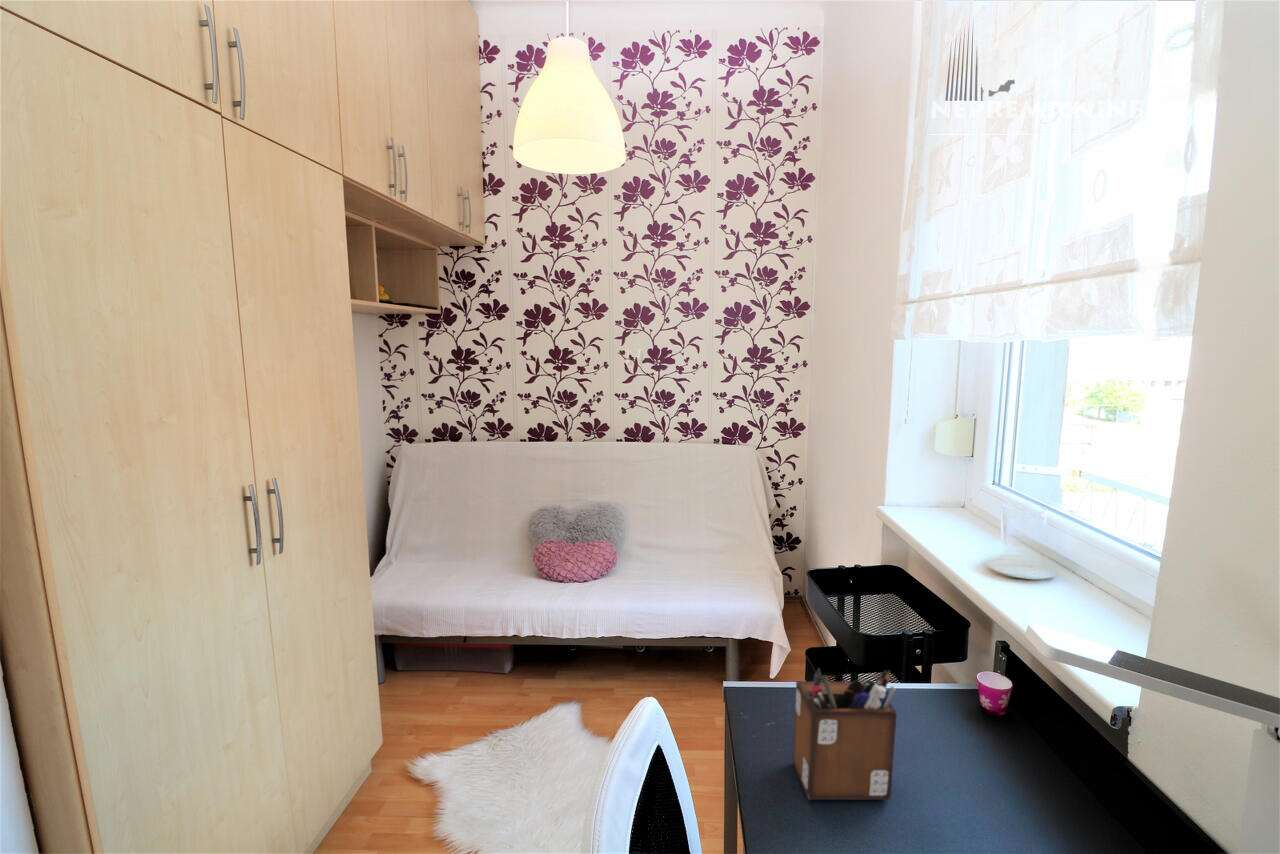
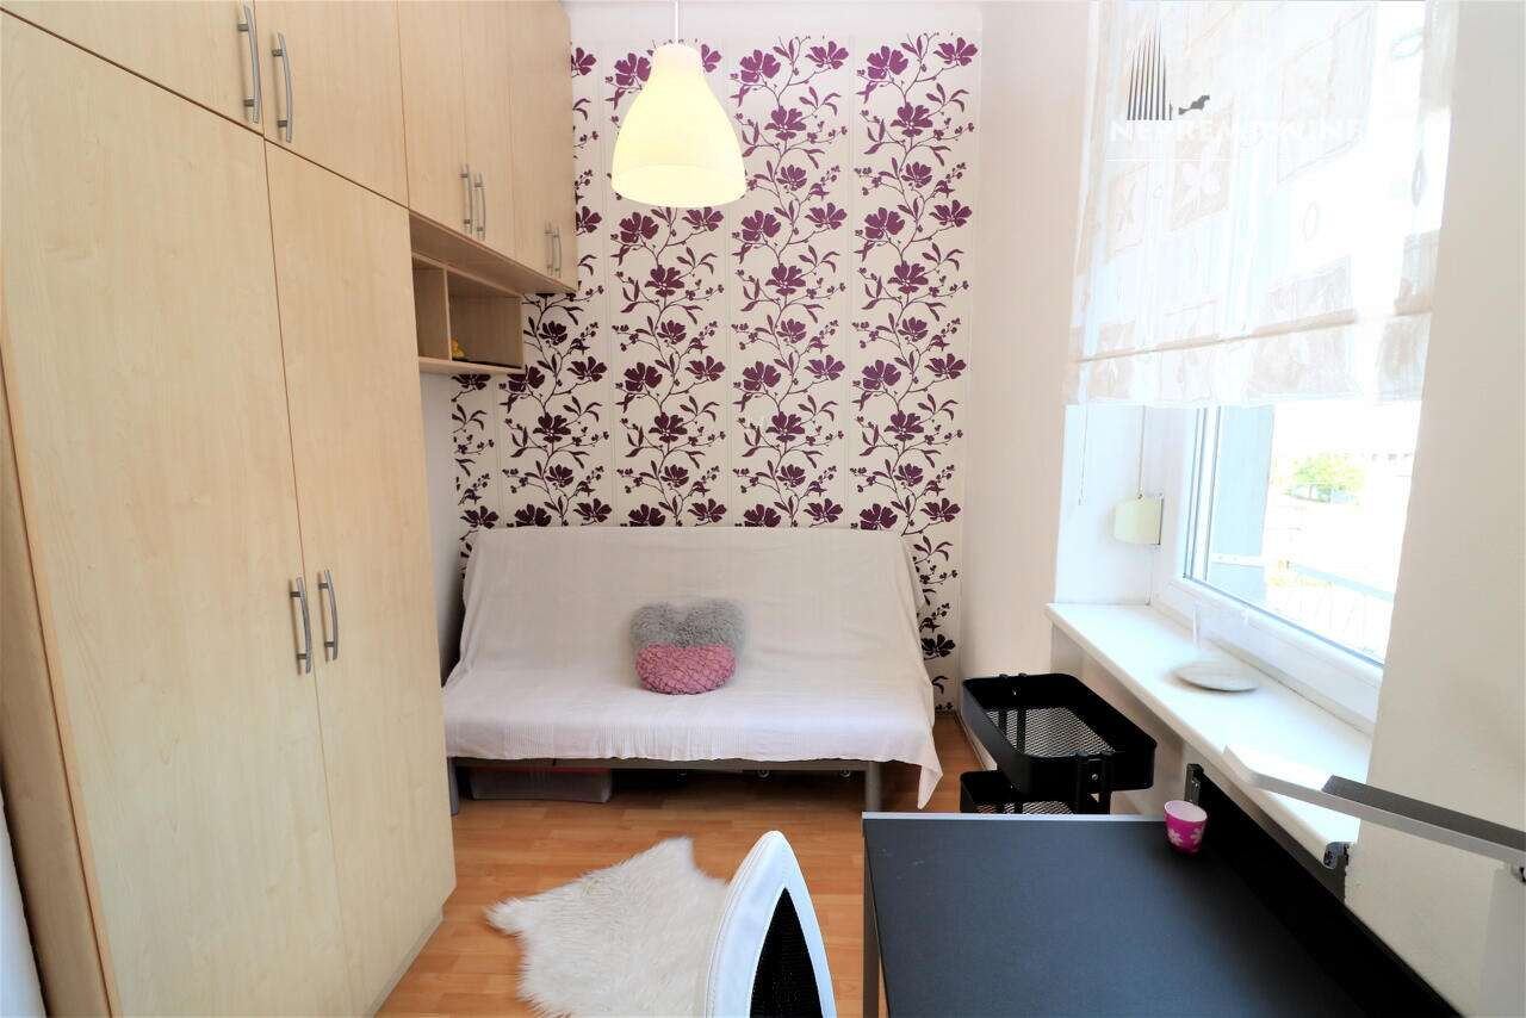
- desk organizer [792,667,898,801]
